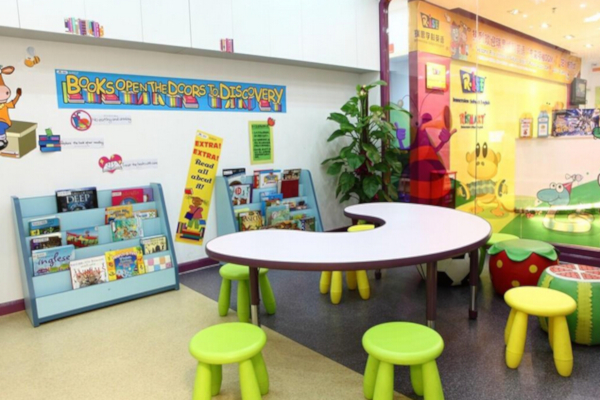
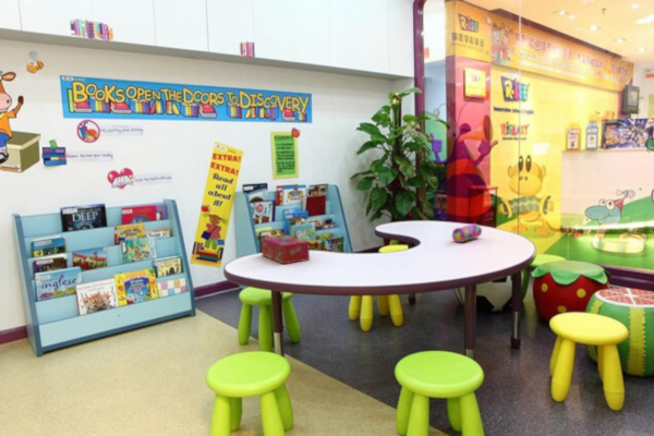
+ pencil case [451,222,483,243]
+ tissue box [261,234,311,265]
